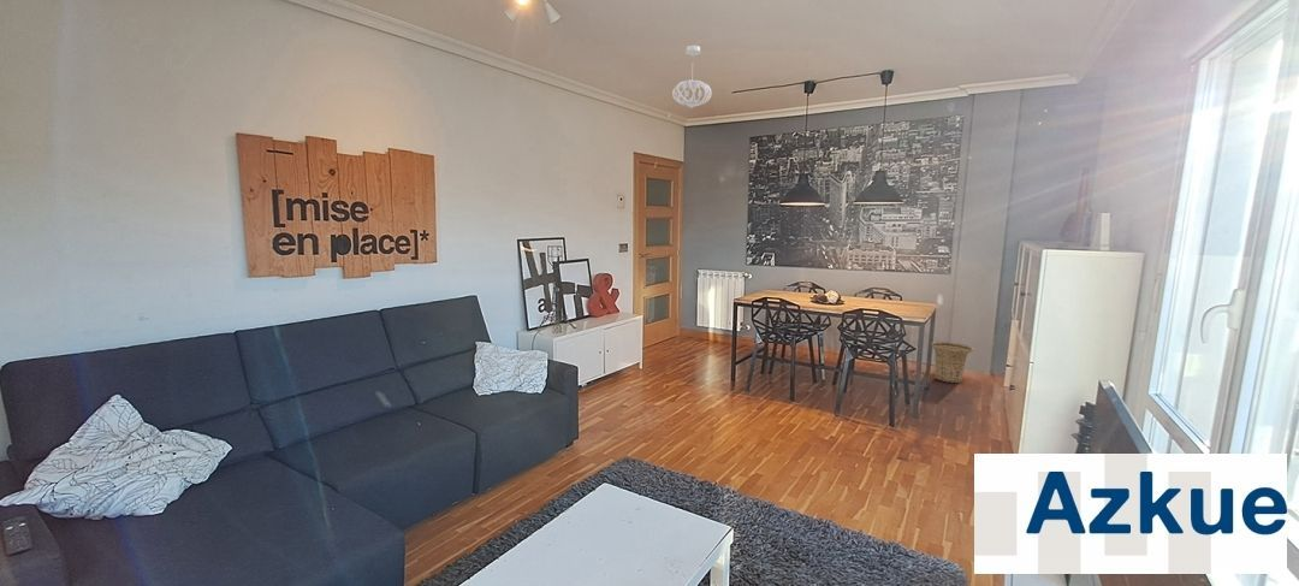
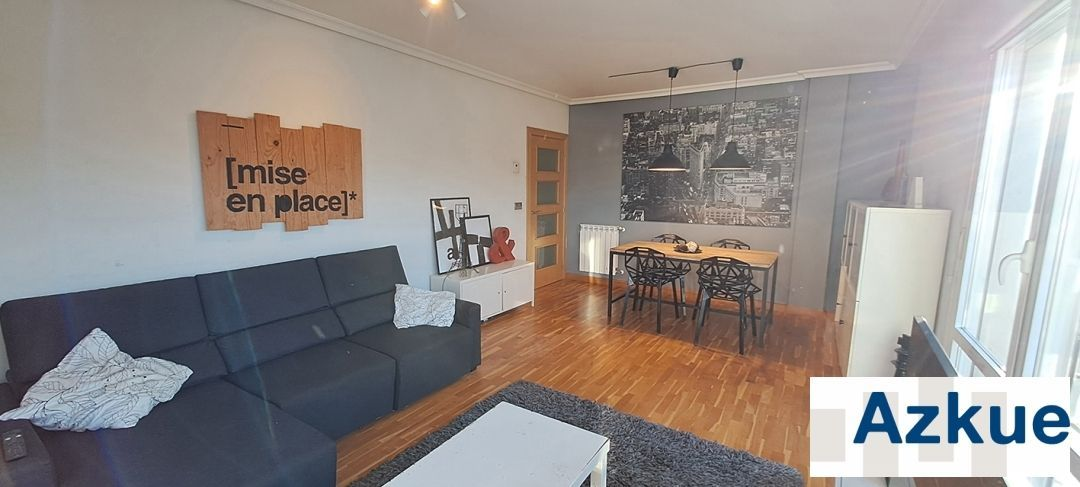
- pendant light [671,45,712,109]
- basket [931,341,974,384]
